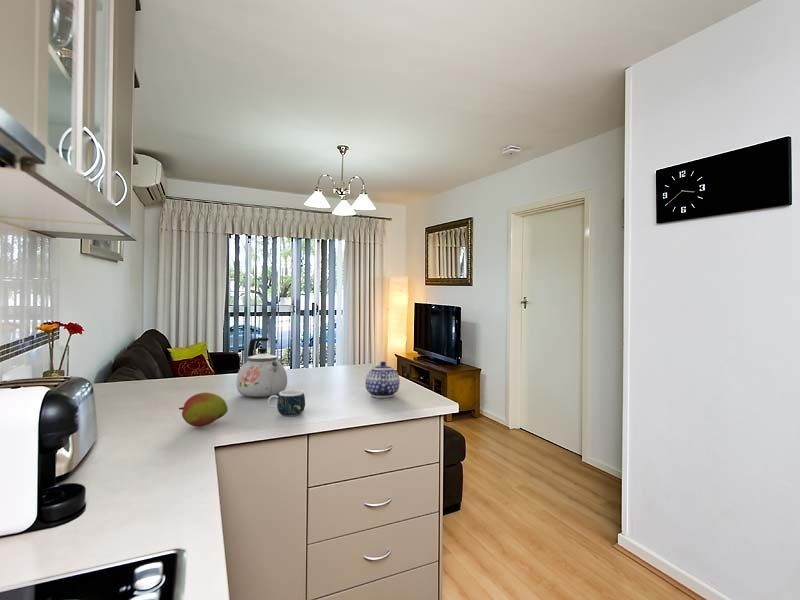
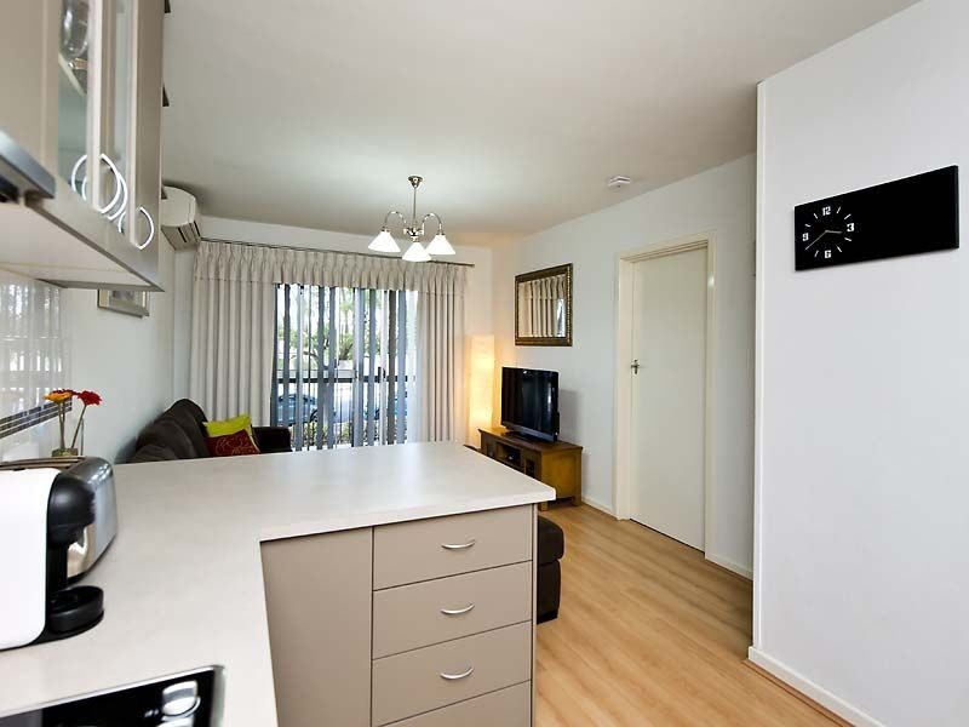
- teapot [364,360,401,399]
- kettle [235,337,288,398]
- fruit [178,392,229,428]
- mug [267,389,306,417]
